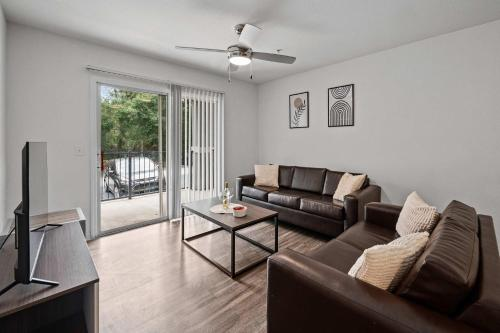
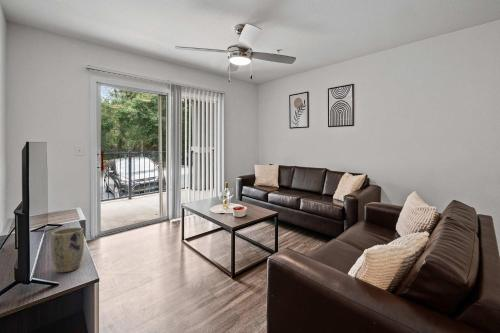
+ plant pot [50,226,85,274]
